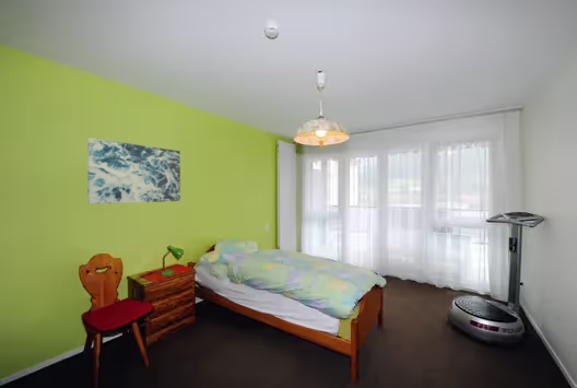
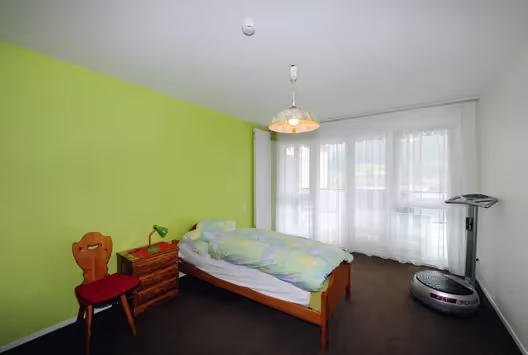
- wall art [86,137,181,205]
